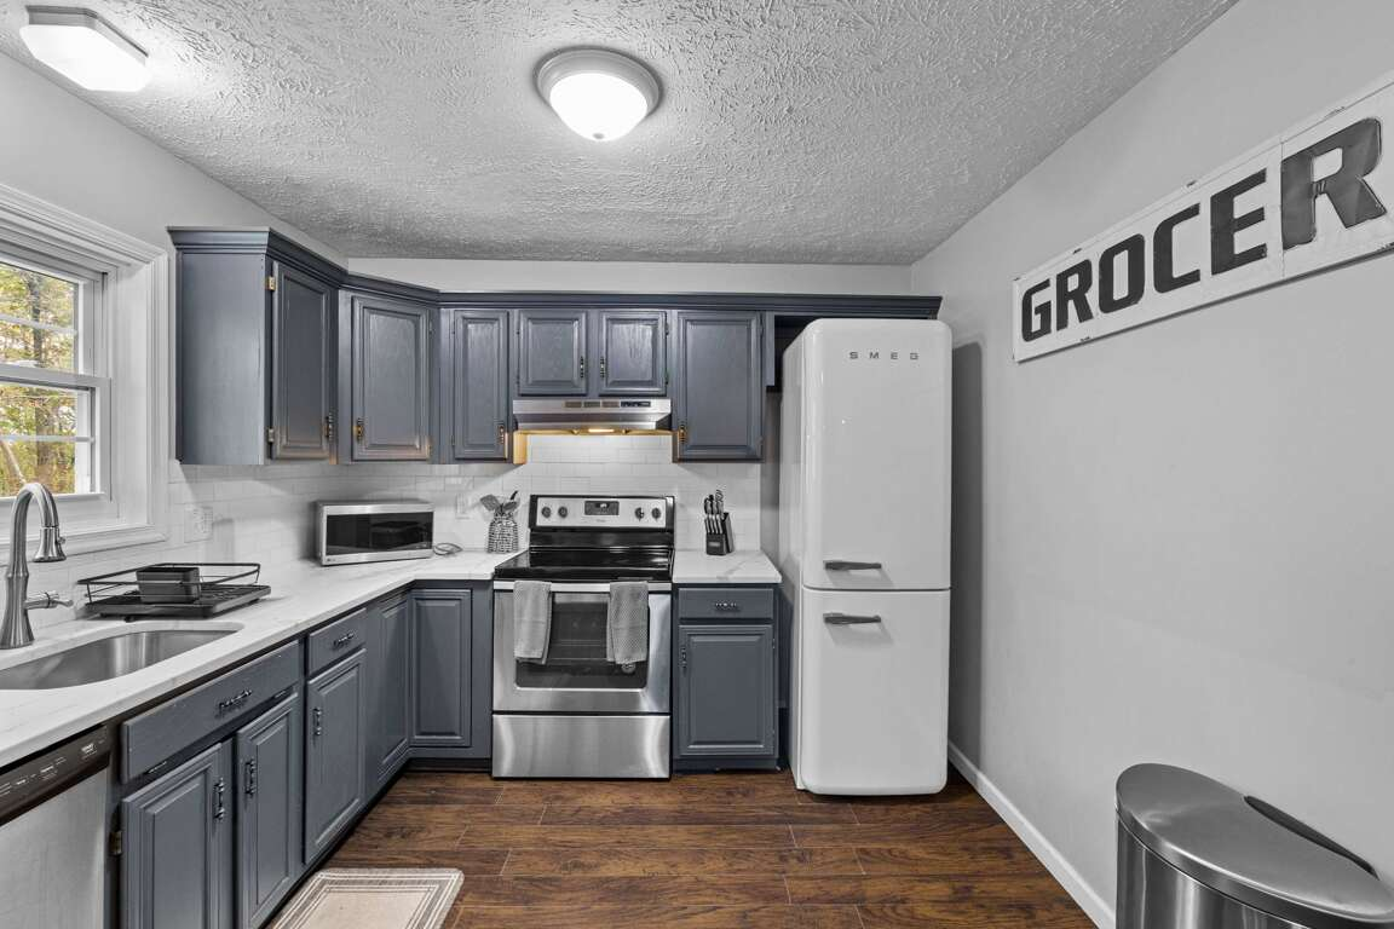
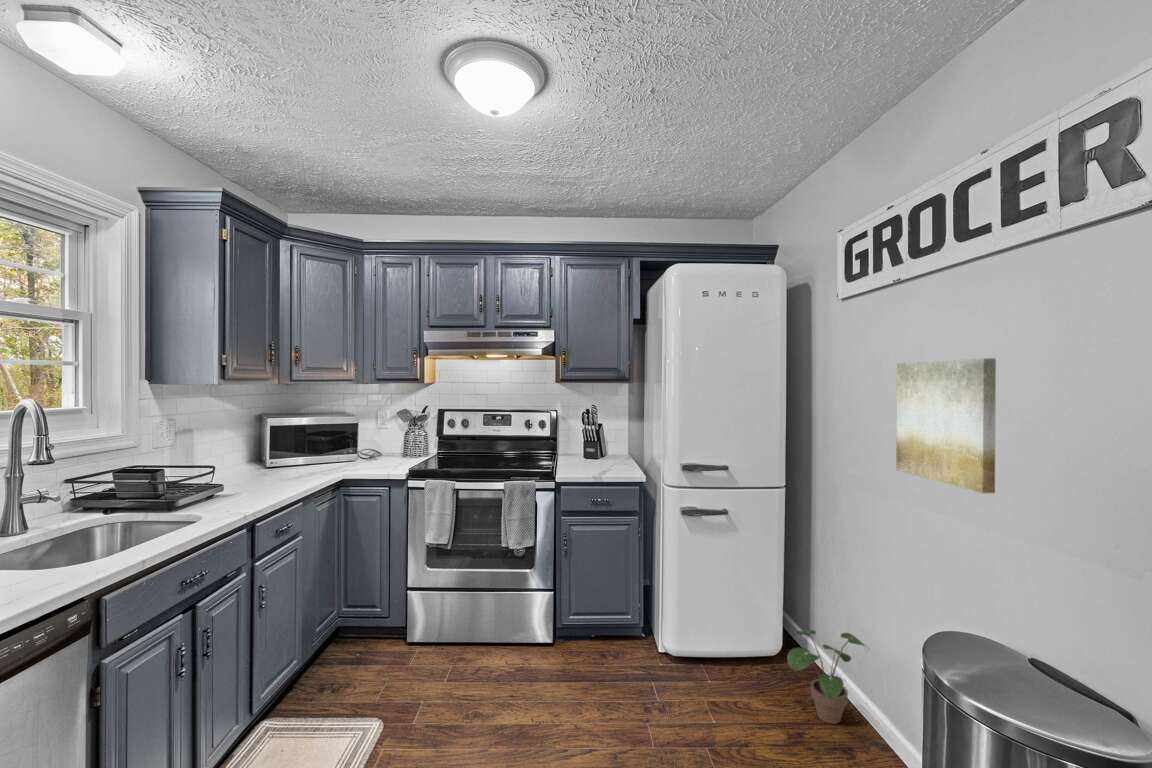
+ potted plant [786,629,871,725]
+ wall art [895,357,997,494]
